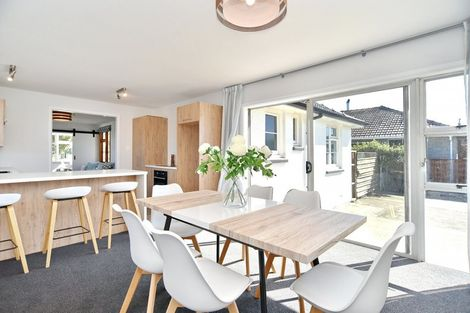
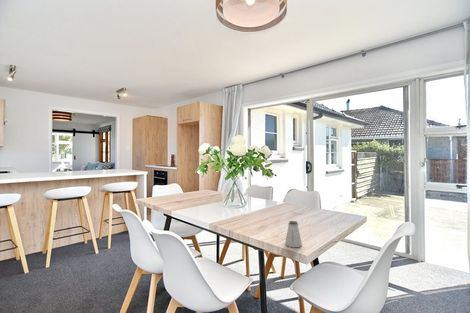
+ saltshaker [284,220,303,248]
